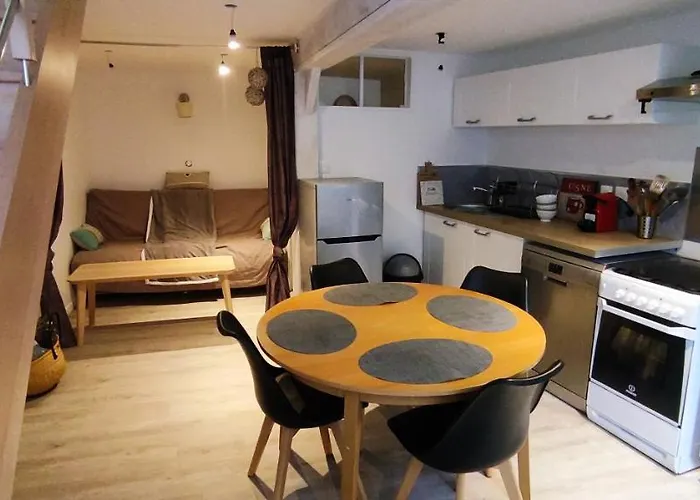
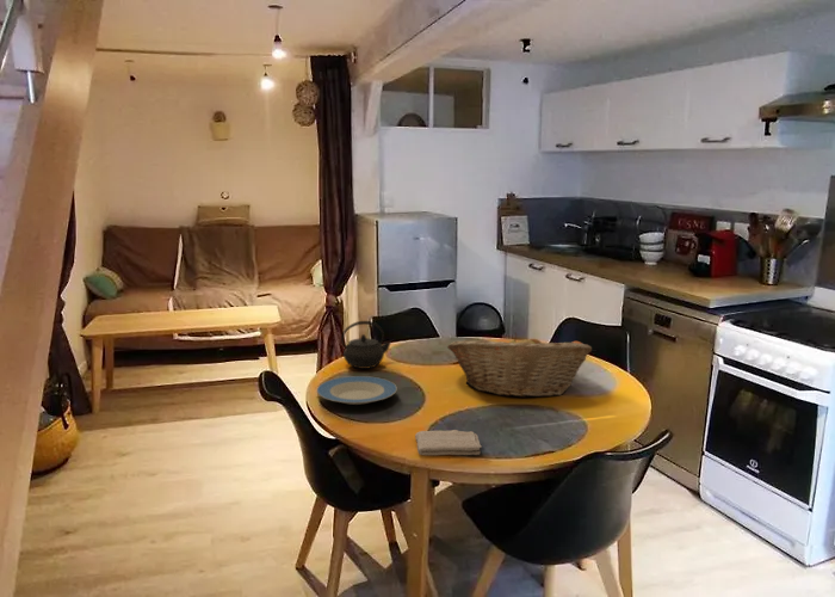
+ kettle [340,320,392,370]
+ fruit basket [446,332,593,399]
+ washcloth [414,429,483,456]
+ plate [316,375,398,406]
